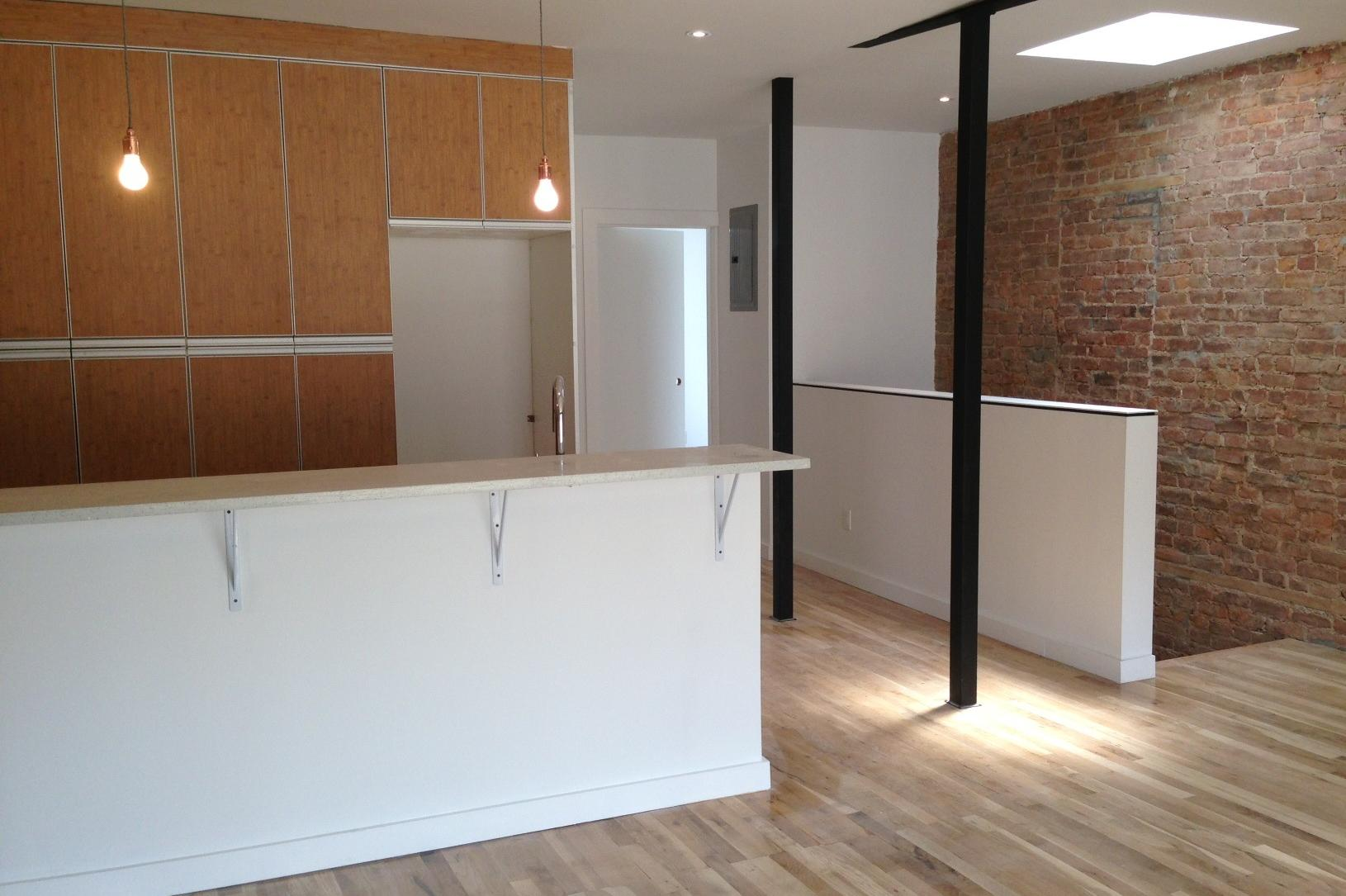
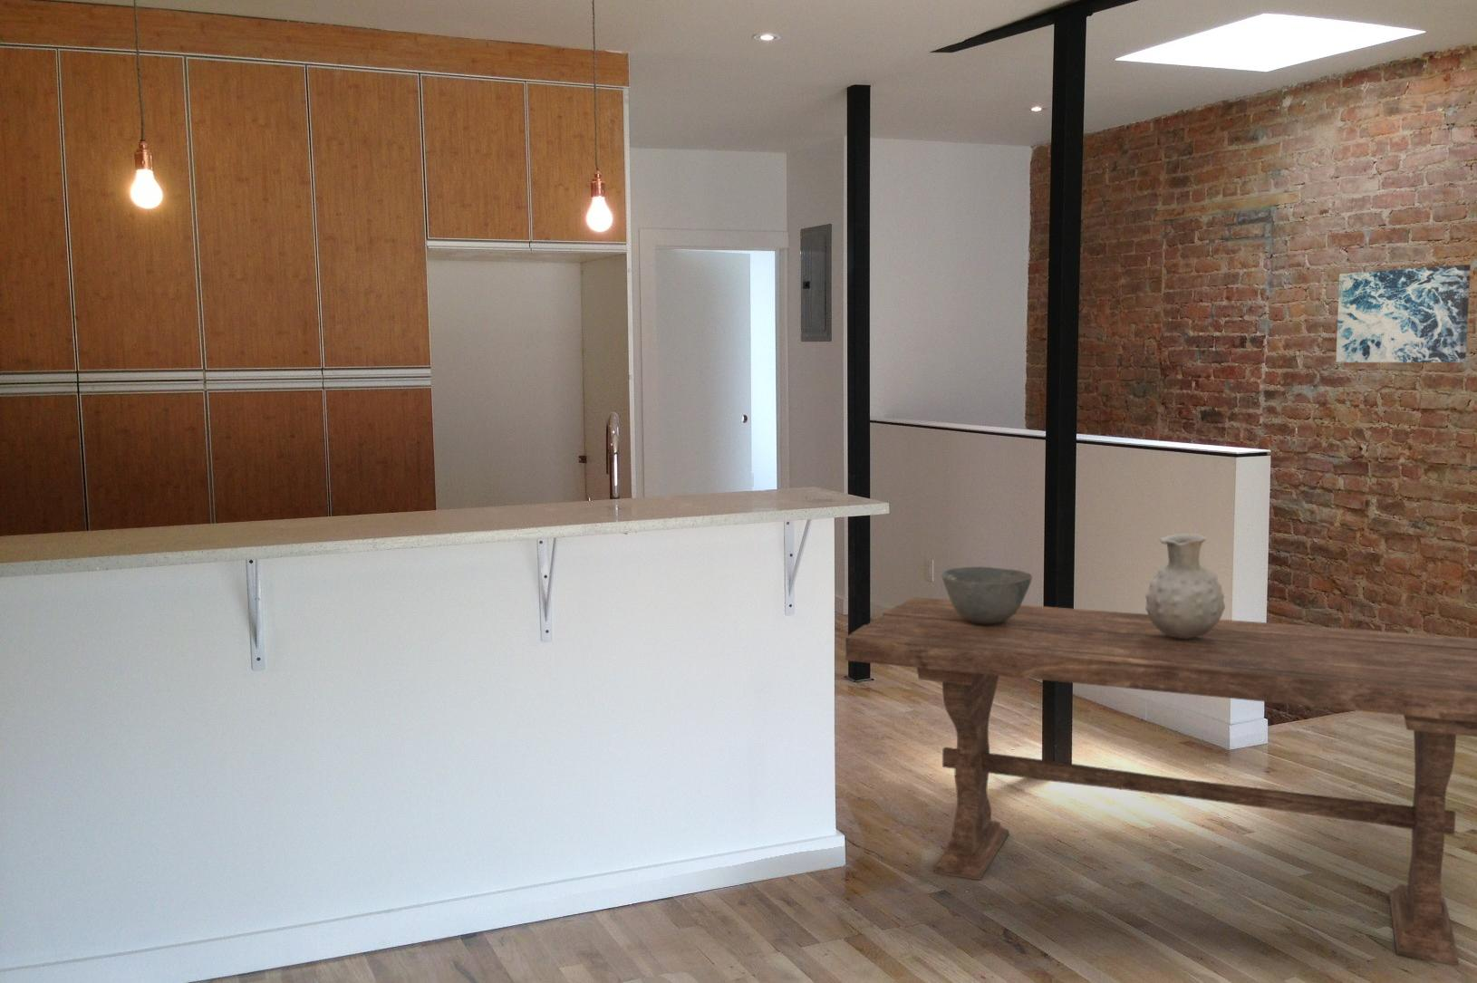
+ dining table [845,596,1477,965]
+ wall art [1335,263,1472,363]
+ bowl [940,566,1033,625]
+ vase [1145,533,1226,639]
